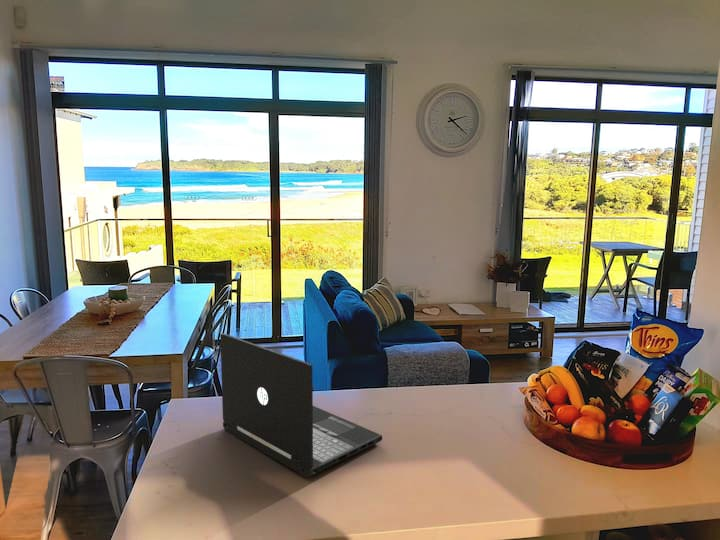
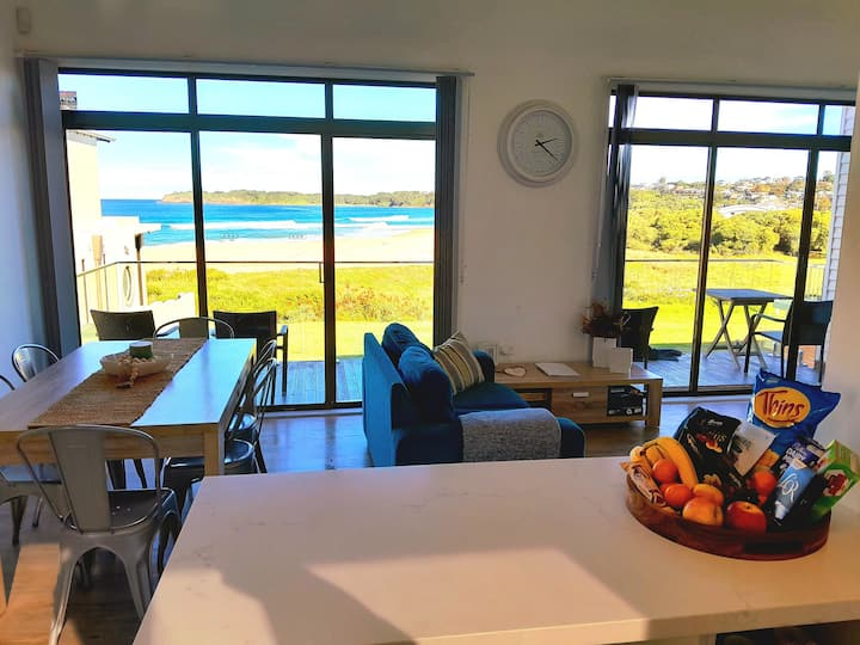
- laptop [219,333,383,479]
